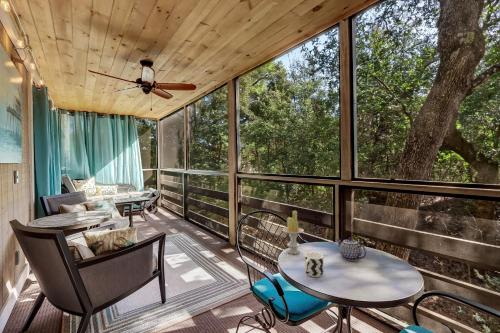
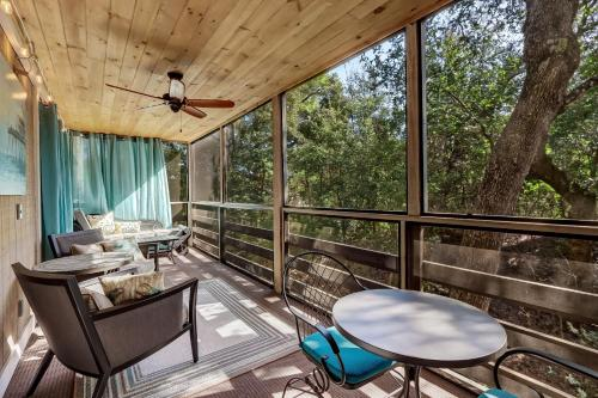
- cup [303,251,324,278]
- teapot [336,237,368,262]
- candle [282,210,305,255]
